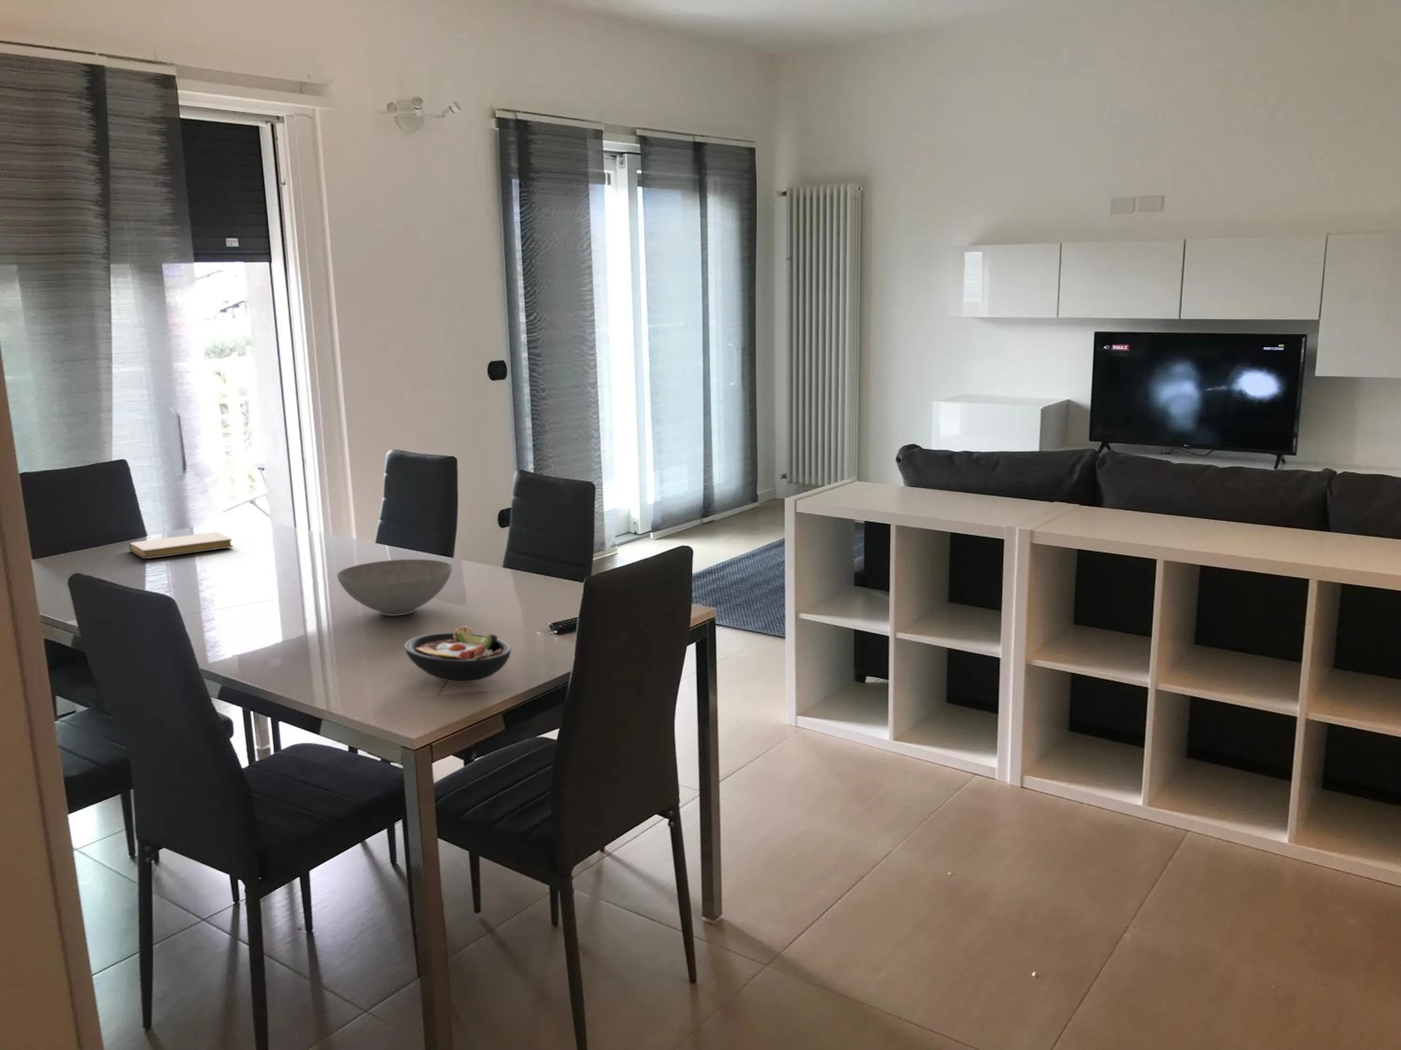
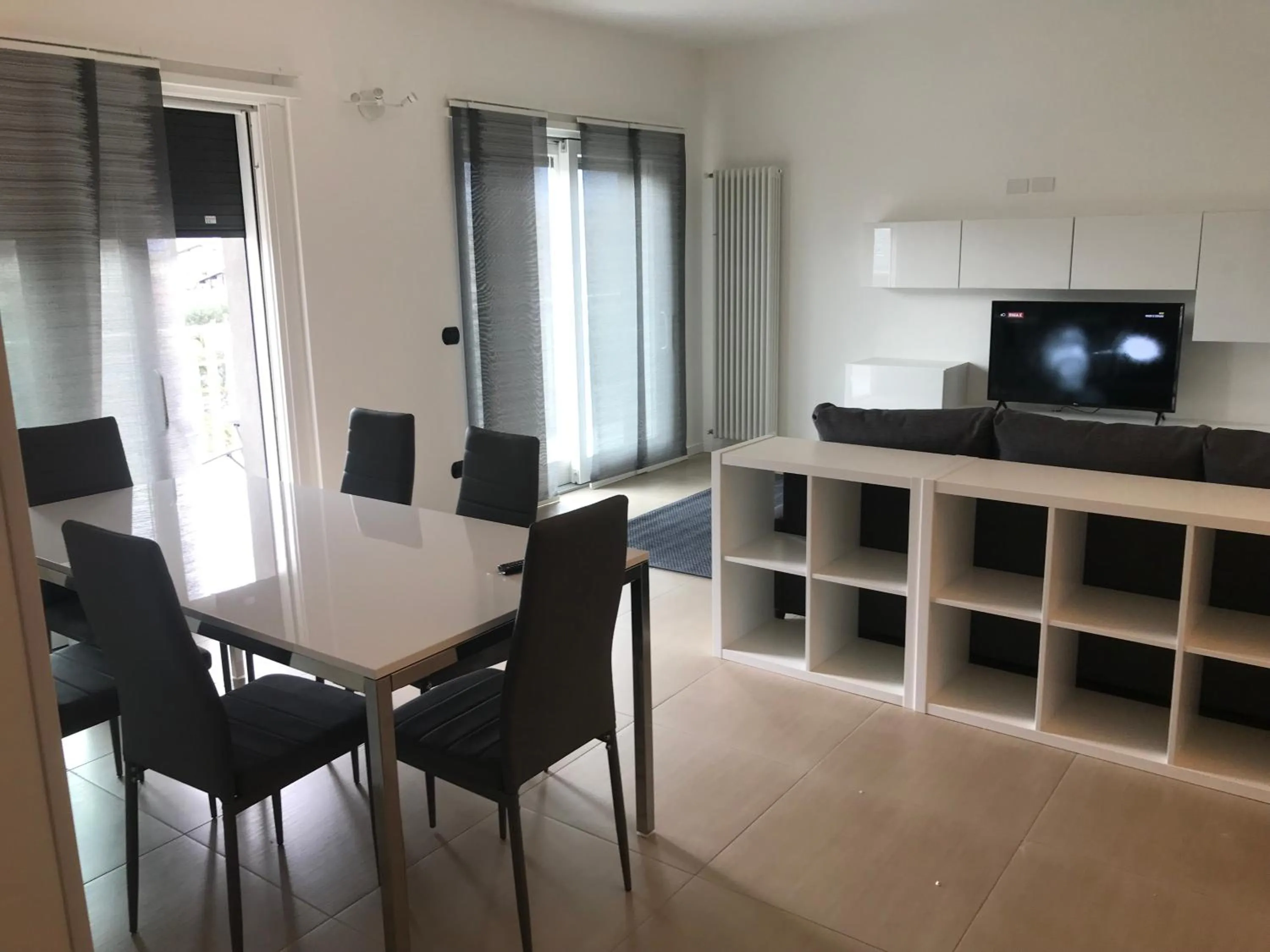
- bowl [336,559,452,617]
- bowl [404,625,512,683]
- notebook [129,532,234,559]
